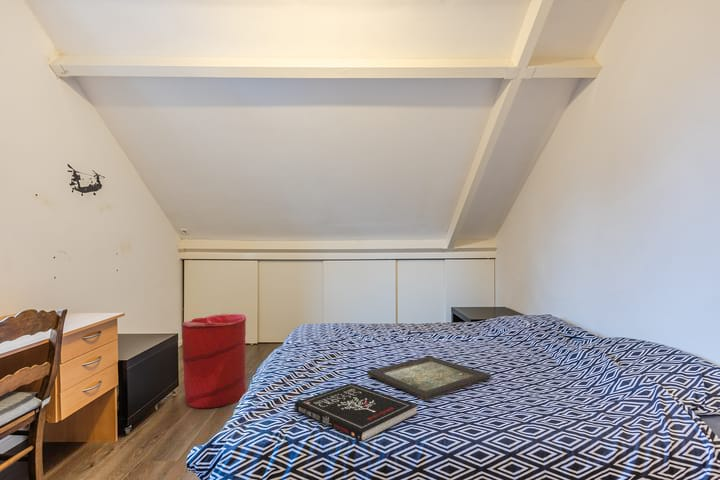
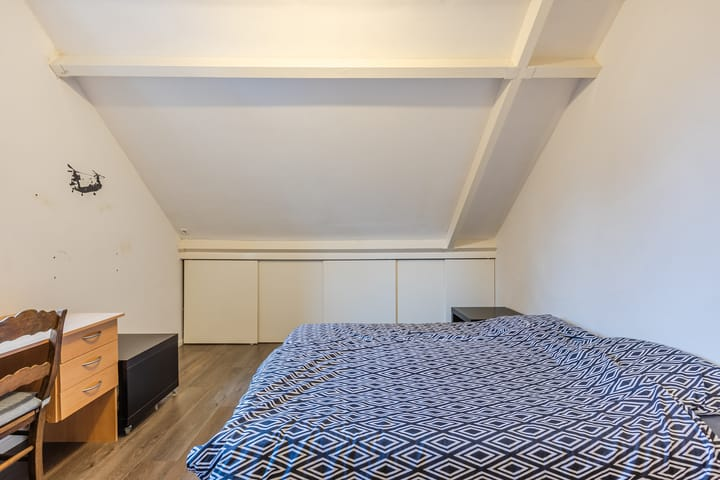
- book [293,382,419,443]
- tray [366,355,492,401]
- laundry hamper [181,313,248,409]
